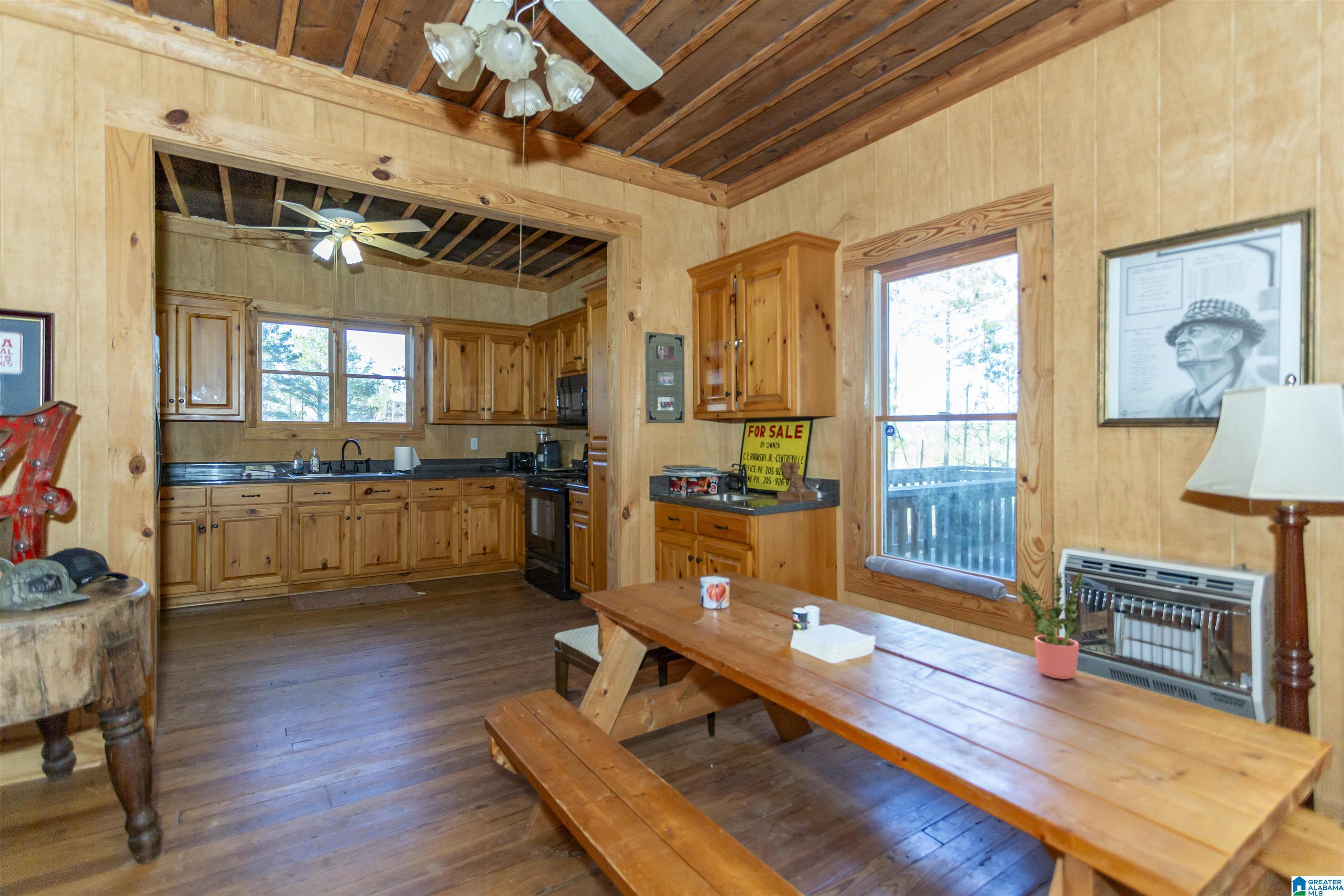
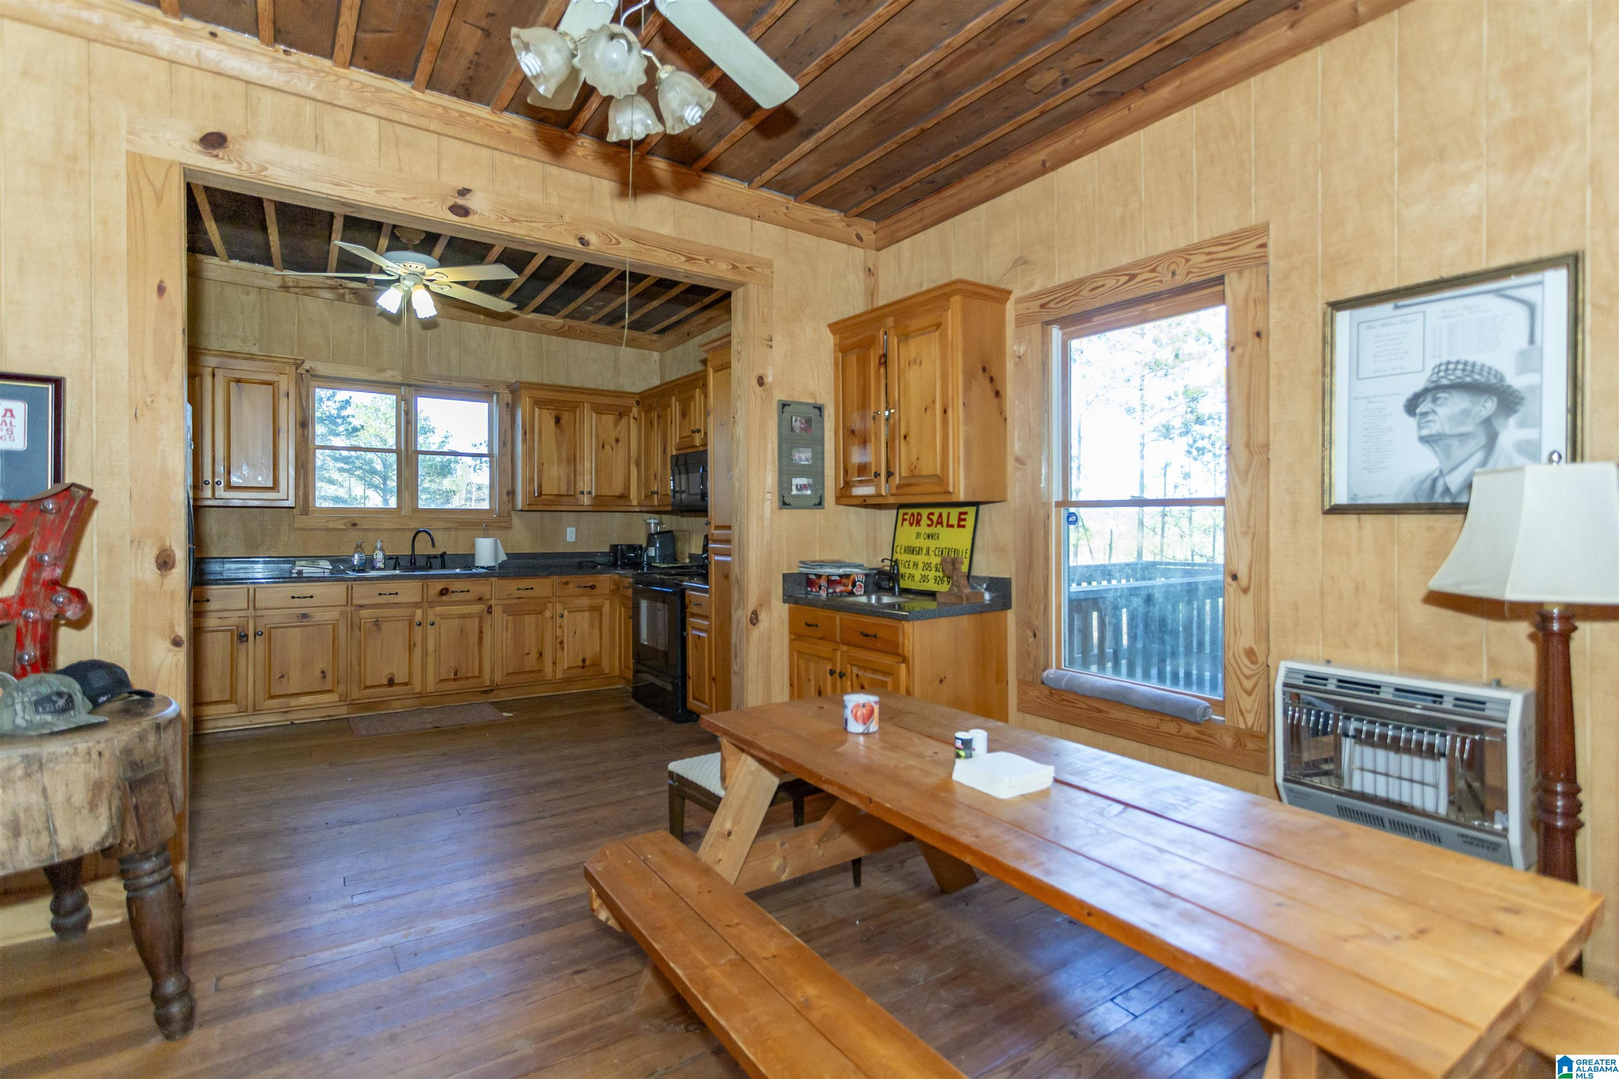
- potted plant [1017,571,1084,679]
